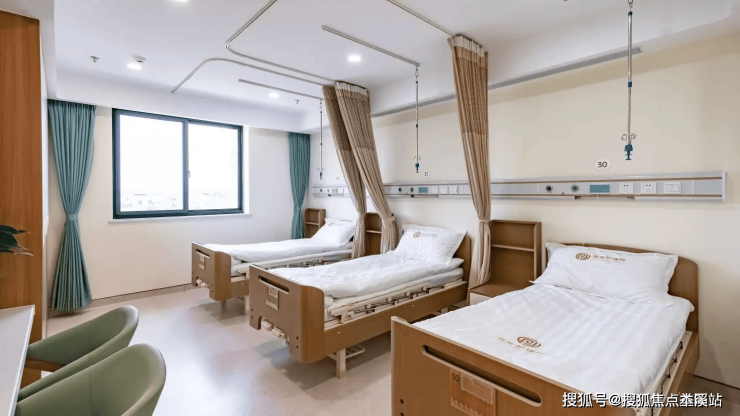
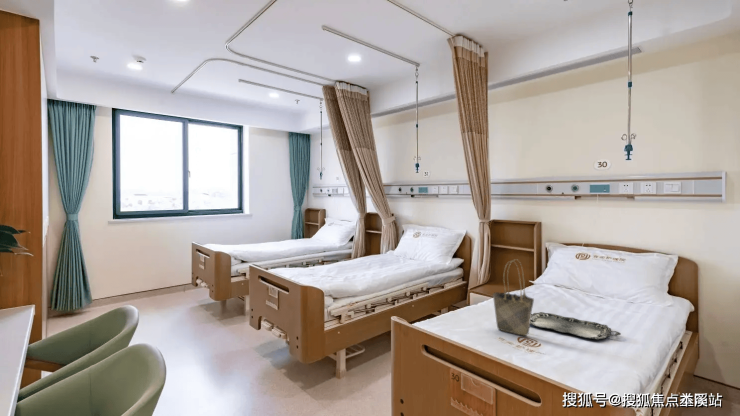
+ serving tray [530,311,622,340]
+ tote bag [492,258,535,337]
